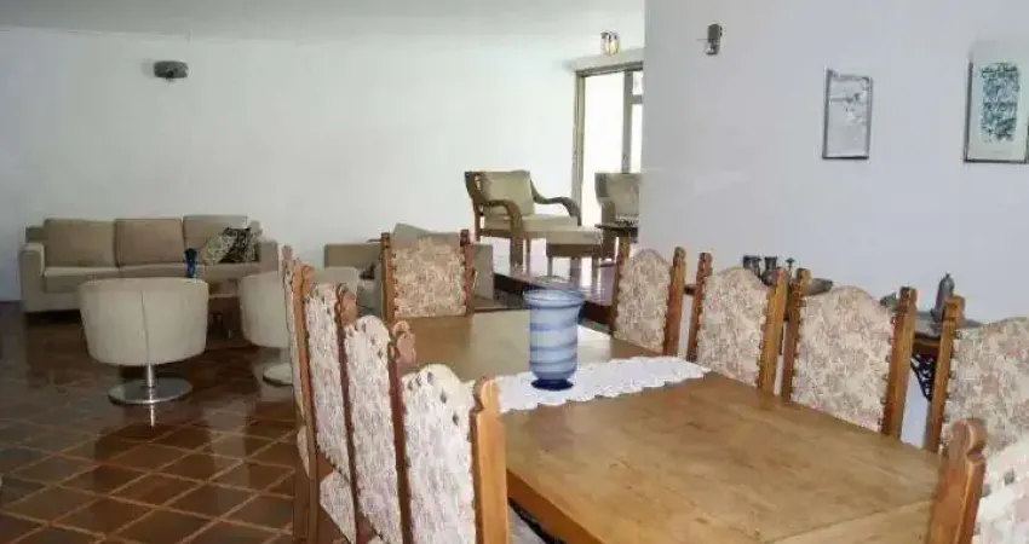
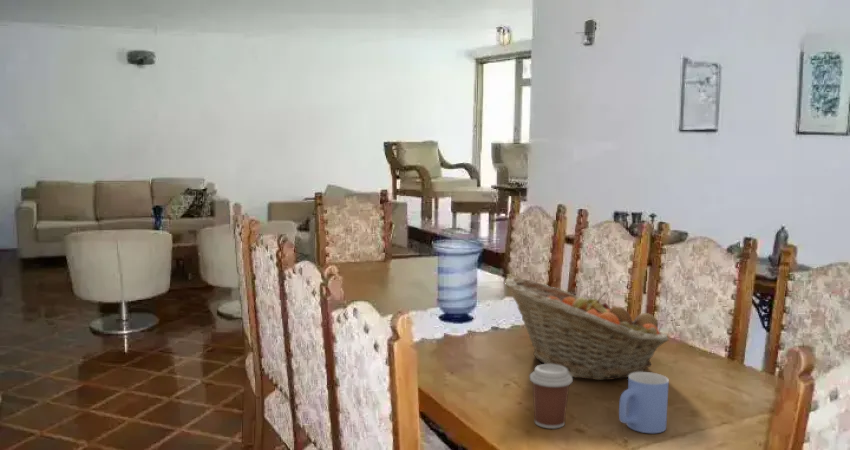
+ coffee cup [529,363,574,430]
+ fruit basket [504,276,670,381]
+ mug [618,371,670,434]
